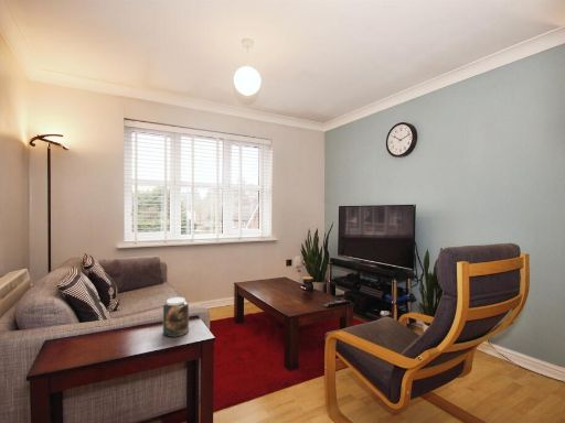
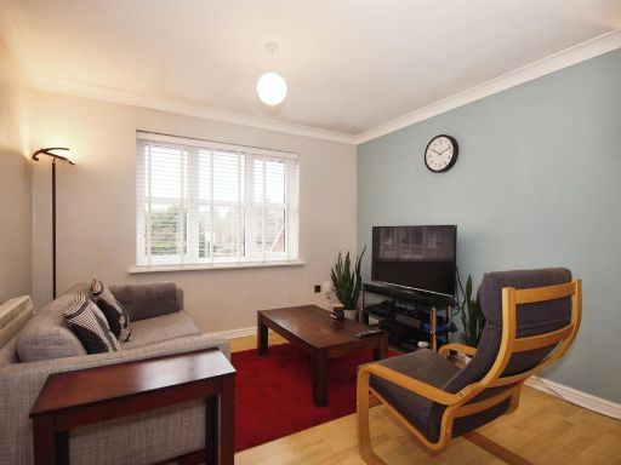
- jar [162,296,190,338]
